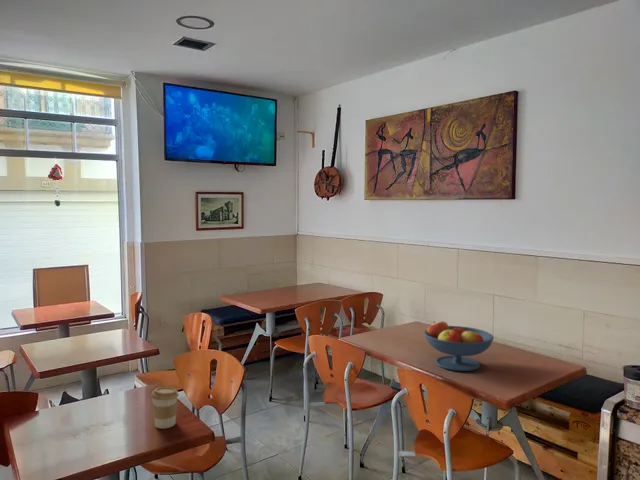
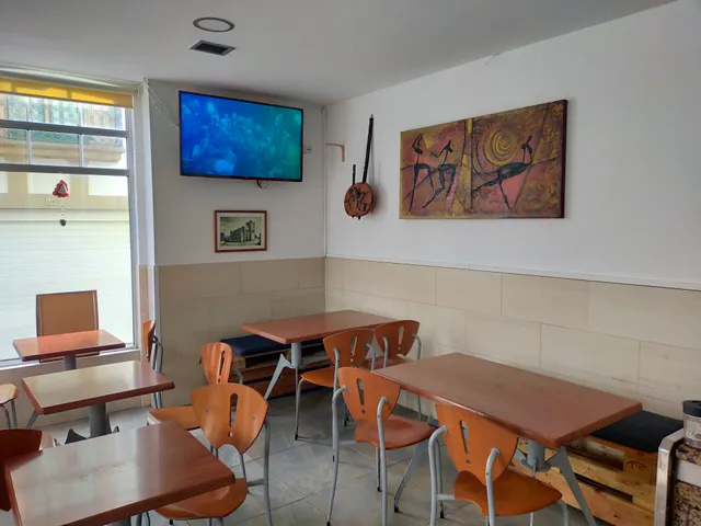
- coffee cup [150,386,180,429]
- fruit bowl [423,320,495,372]
